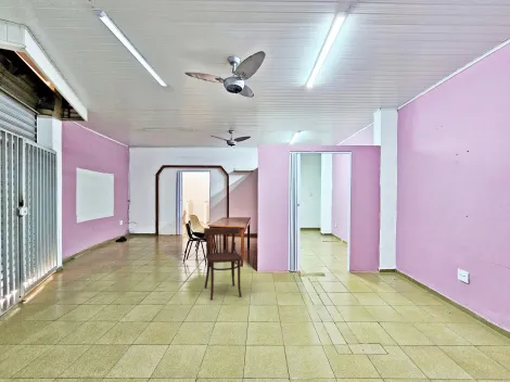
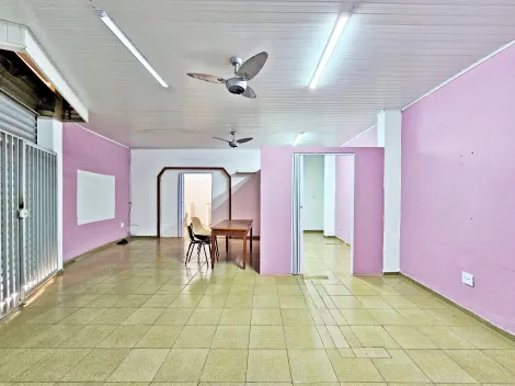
- dining chair [203,226,243,301]
